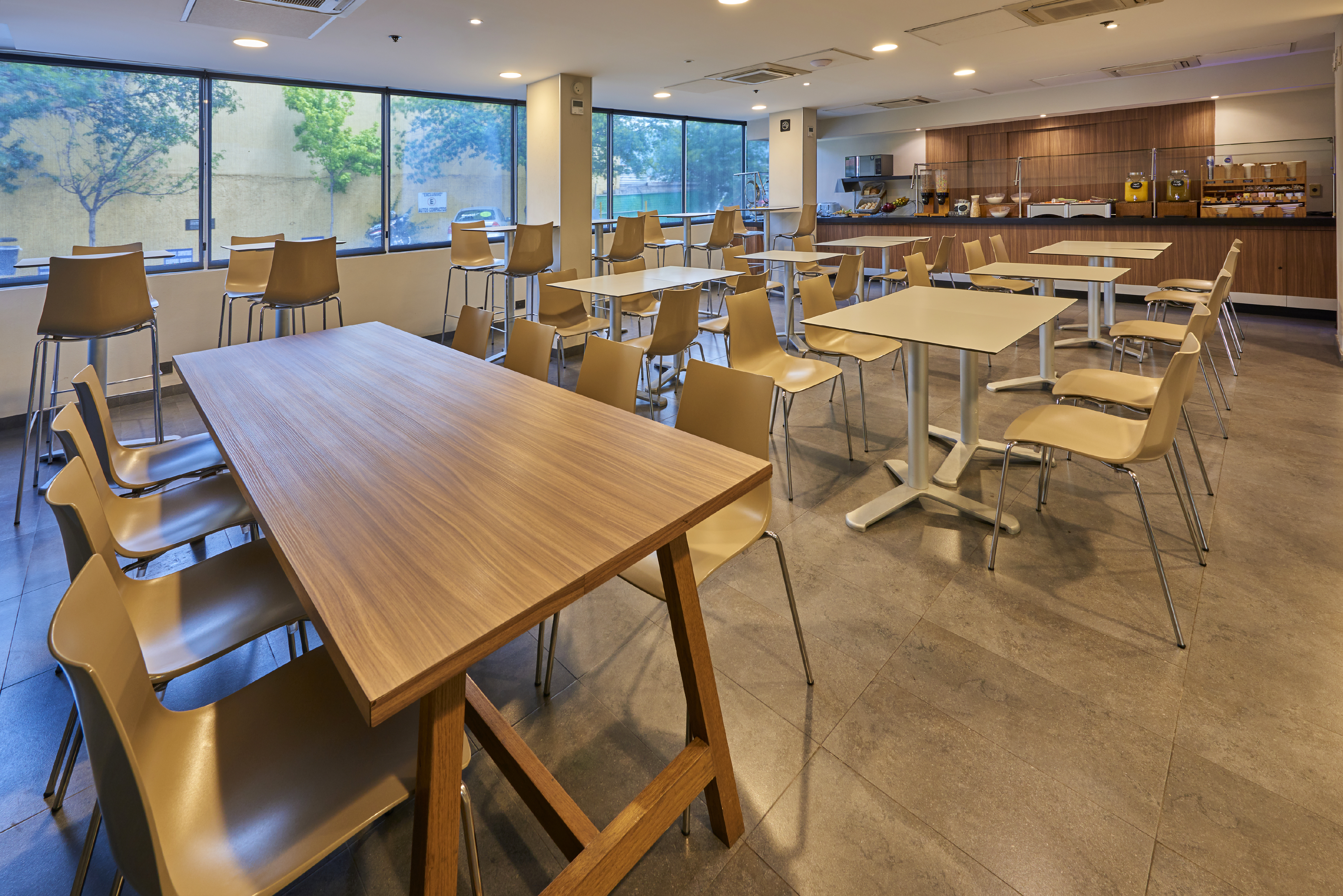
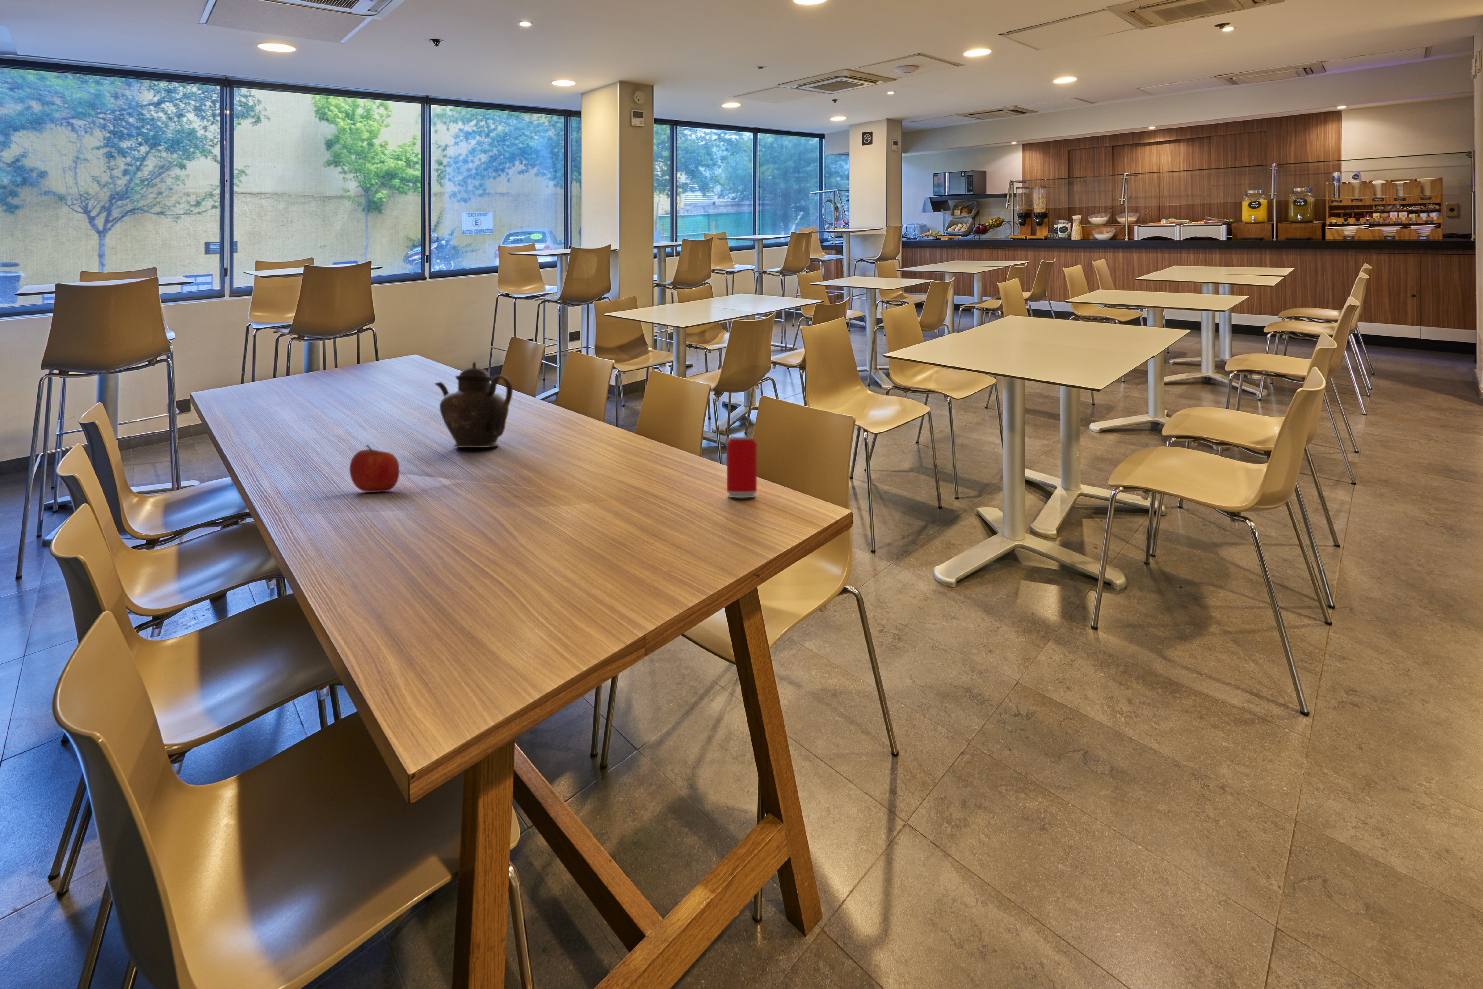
+ apple [349,445,400,492]
+ teapot [434,361,513,448]
+ beverage can [727,437,758,498]
